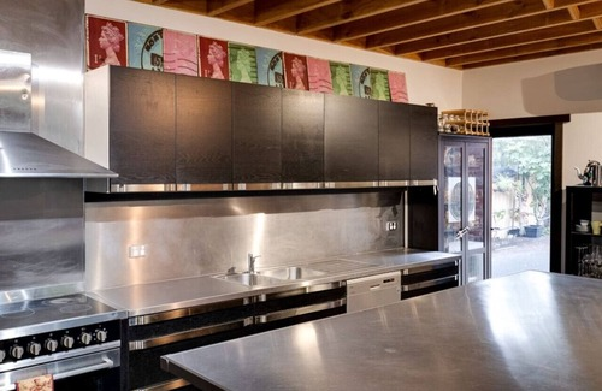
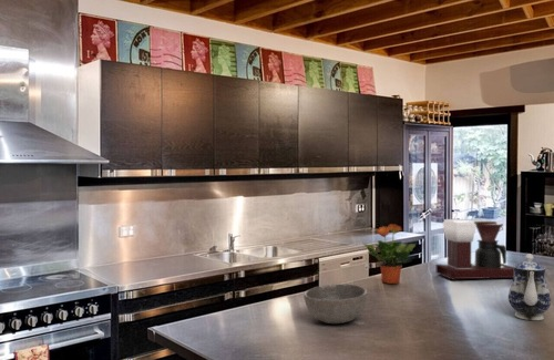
+ bowl [302,284,368,325]
+ coffee maker [435,218,514,281]
+ teapot [507,253,552,321]
+ potted plant [362,223,417,285]
